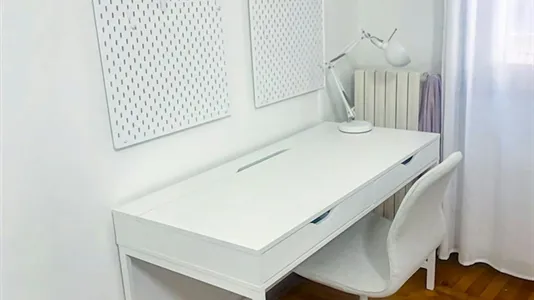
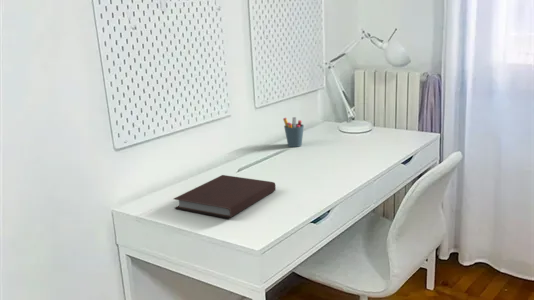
+ pen holder [282,116,305,148]
+ notebook [173,174,277,219]
